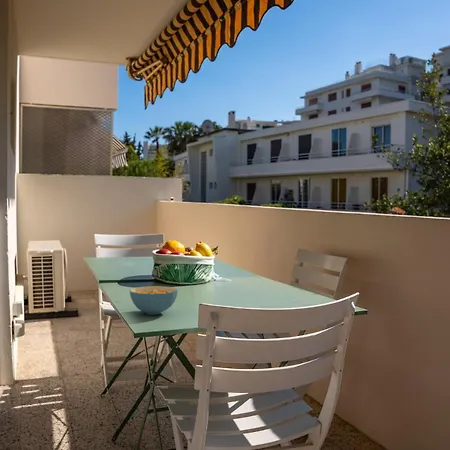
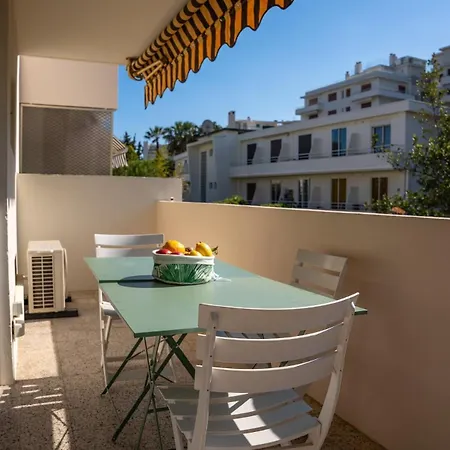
- cereal bowl [129,285,179,316]
